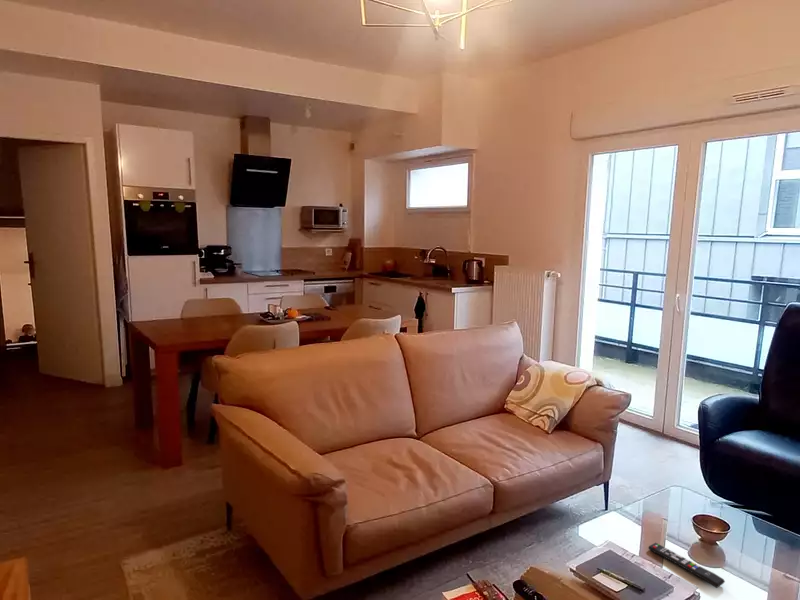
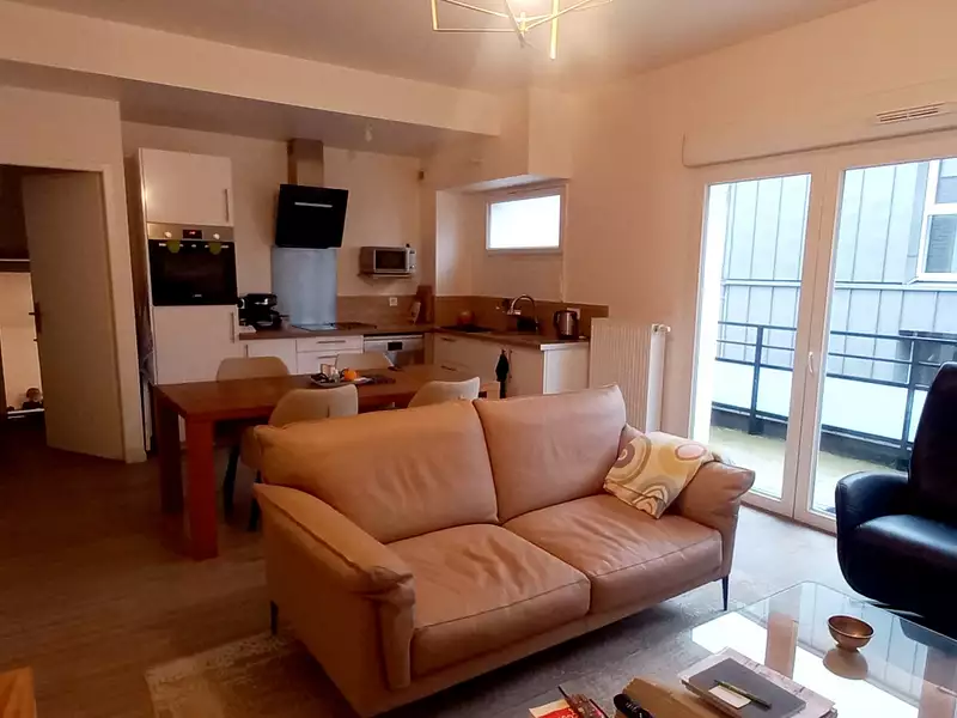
- remote control [647,542,726,589]
